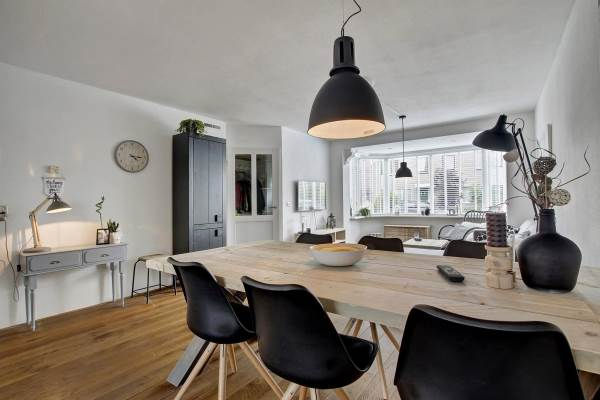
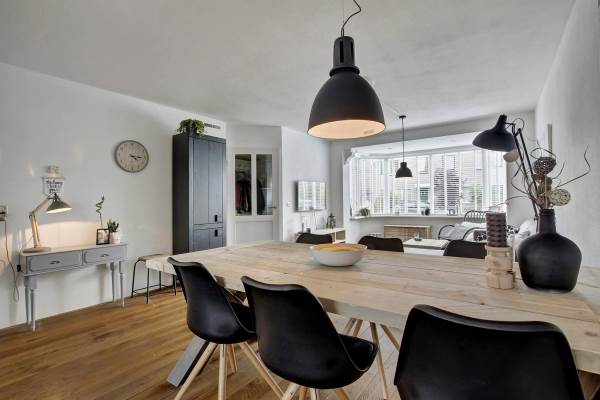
- remote control [435,264,466,283]
